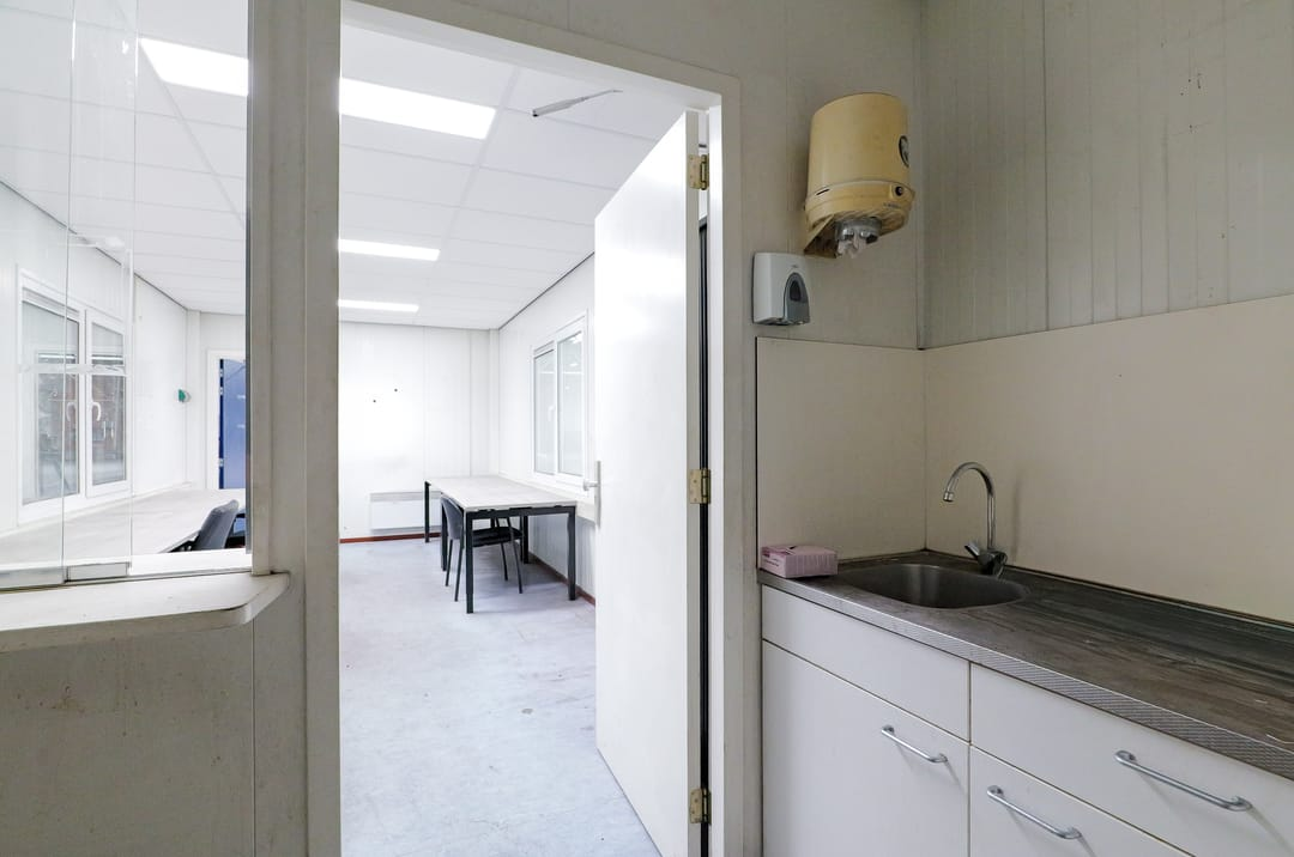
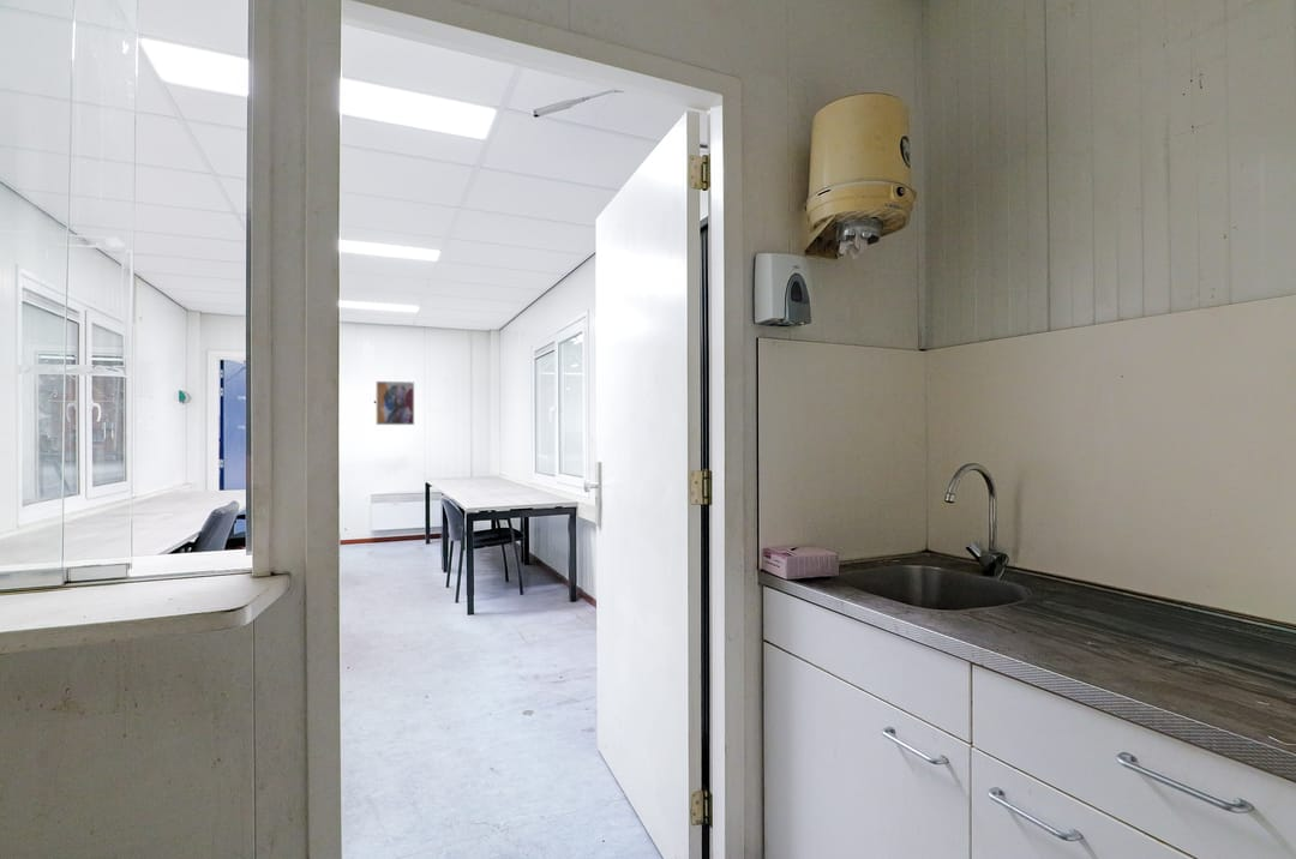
+ wall art [376,380,415,426]
